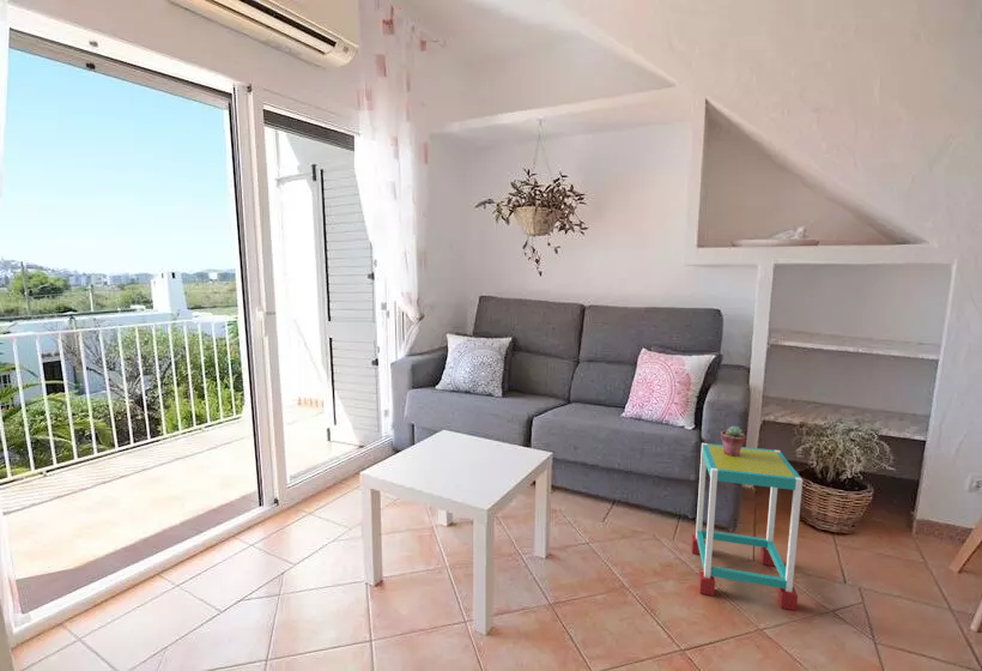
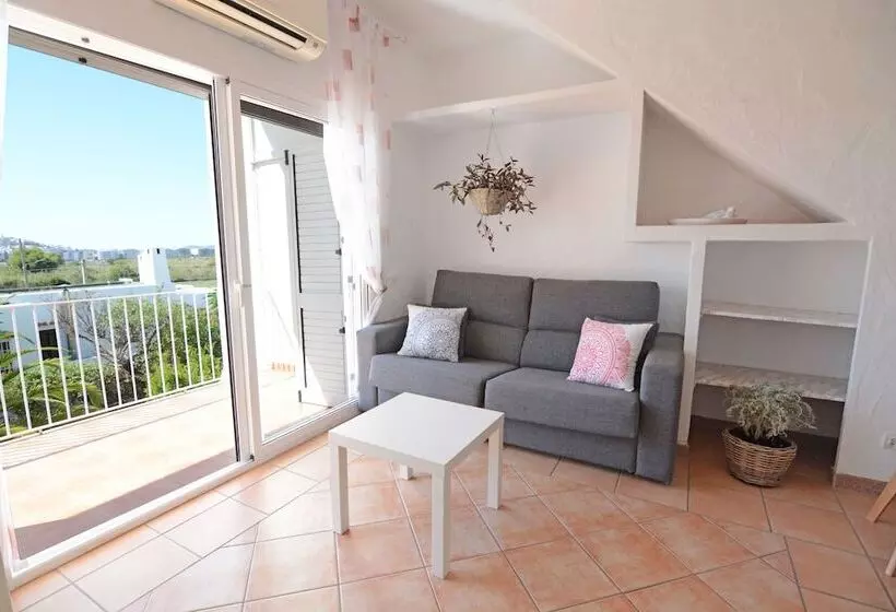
- side table [690,442,804,612]
- potted succulent [720,425,746,457]
